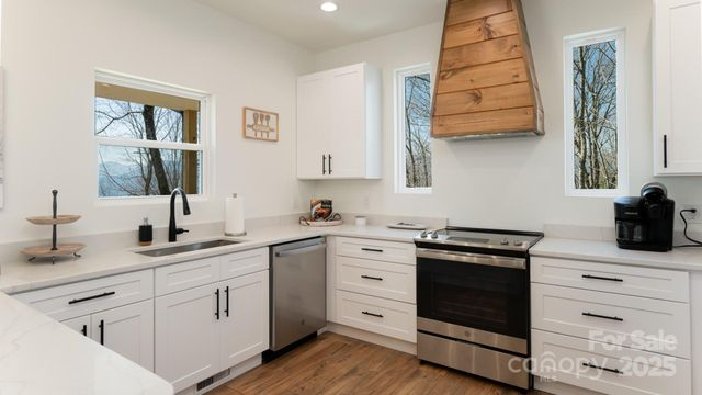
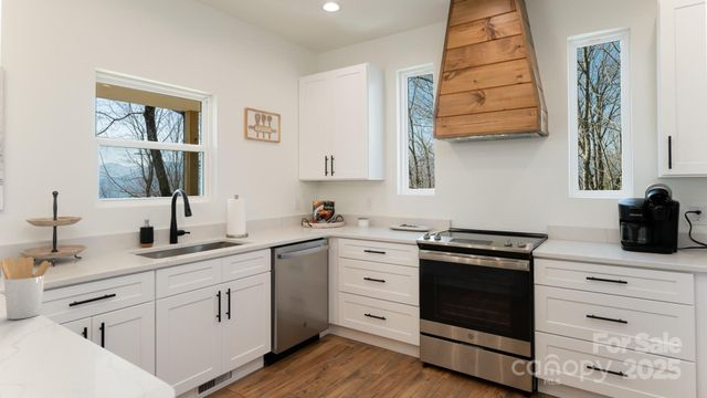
+ utensil holder [0,255,52,321]
